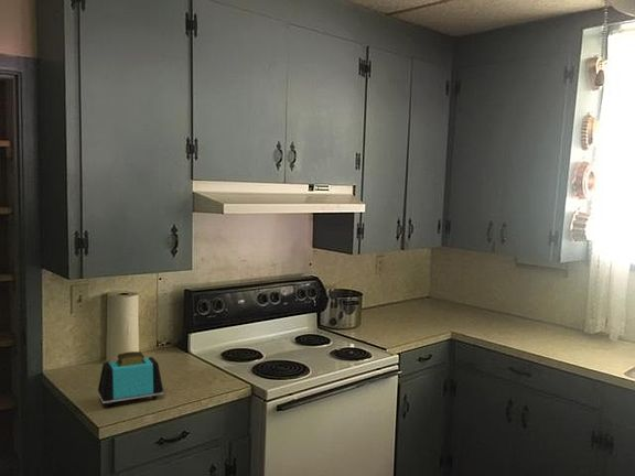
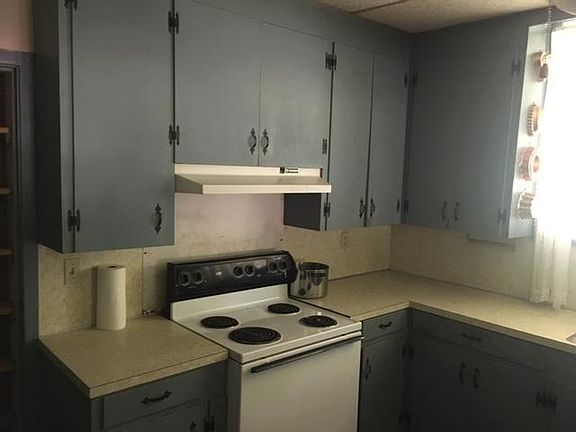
- toaster [97,350,164,408]
